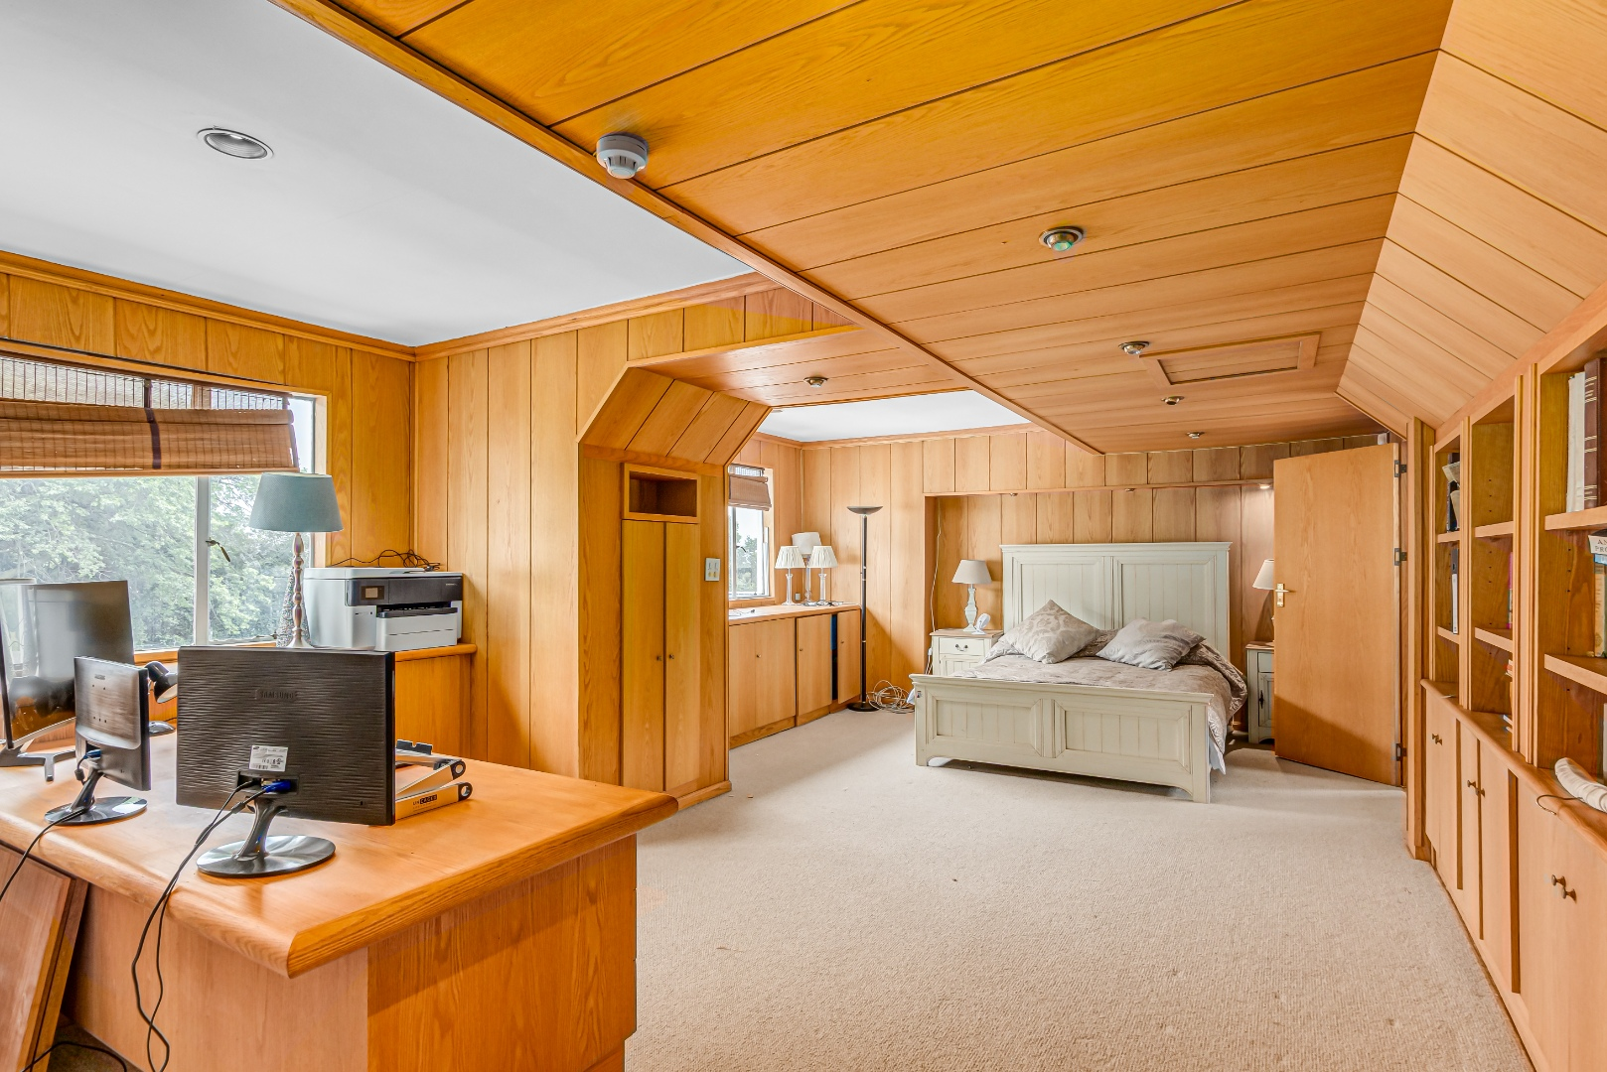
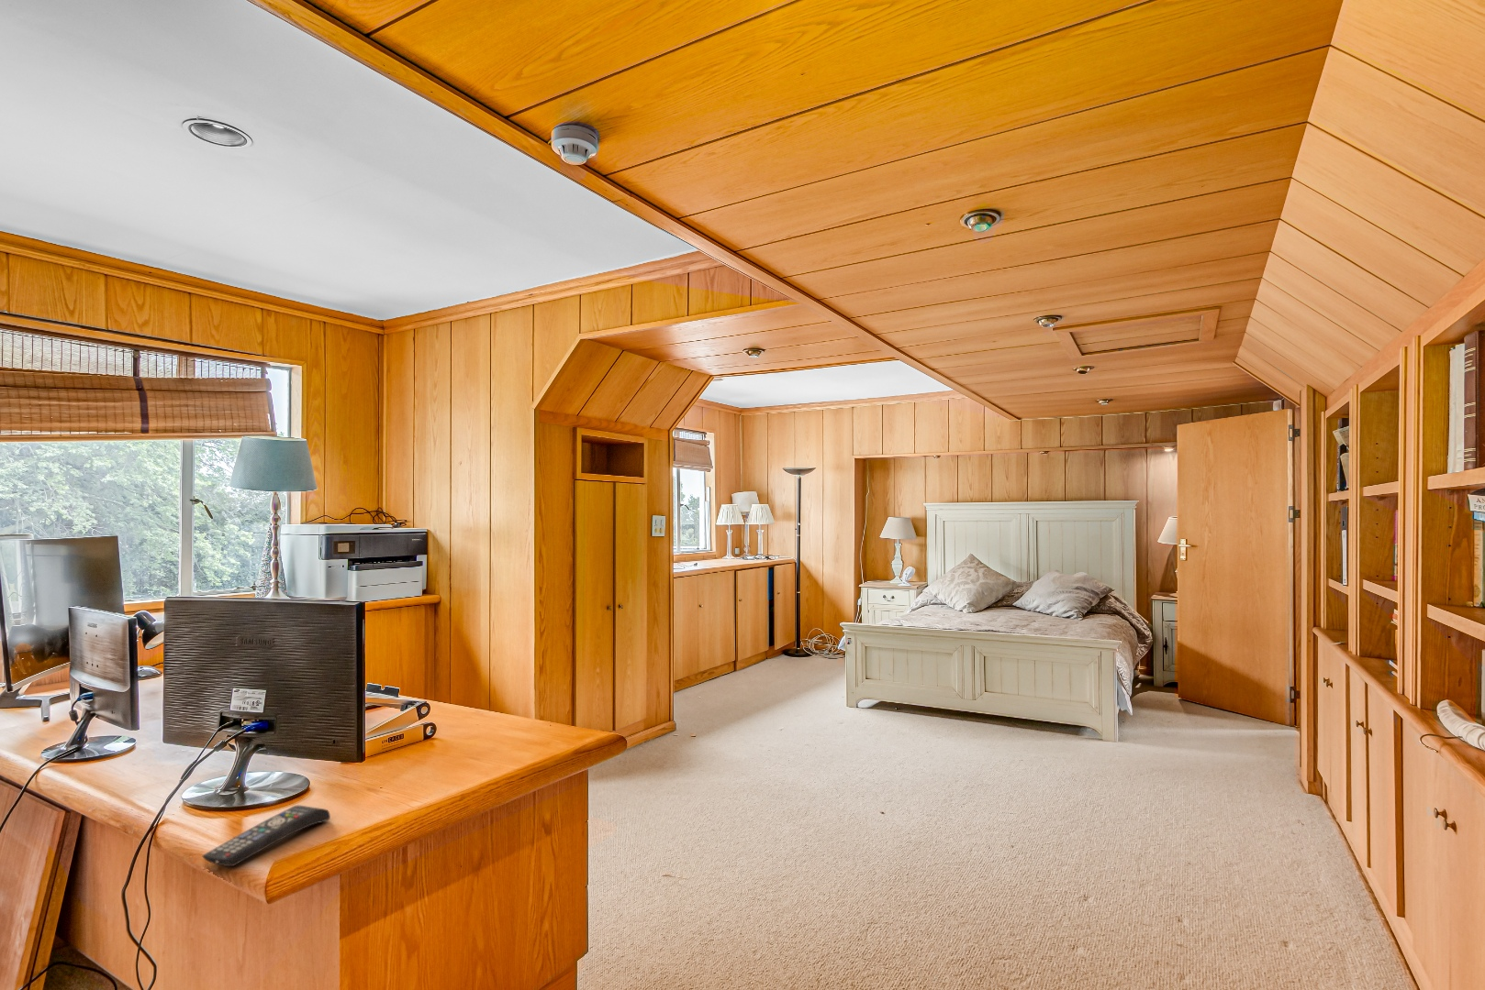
+ remote control [202,804,332,867]
